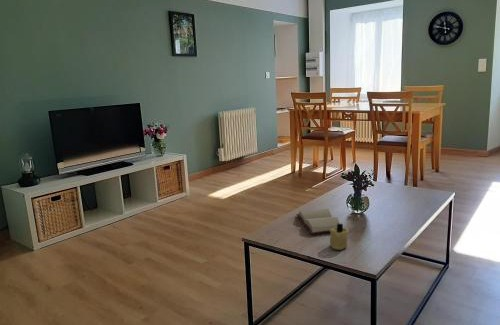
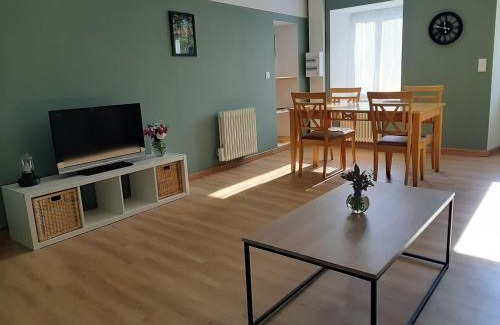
- candle [329,222,349,251]
- hardback book [295,208,340,235]
